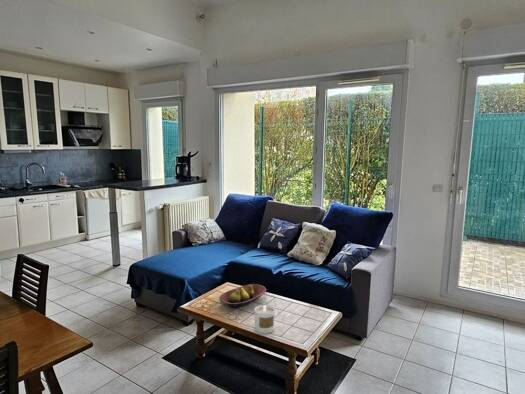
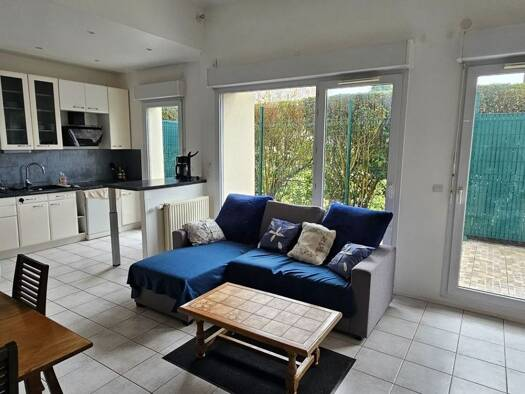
- fruit bowl [218,283,267,309]
- candle [254,304,276,334]
